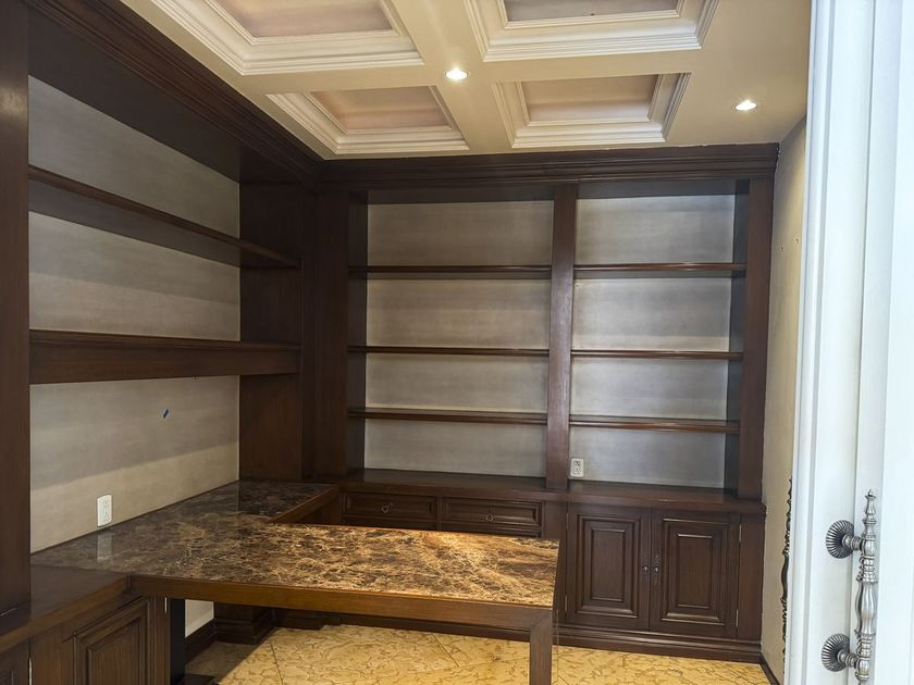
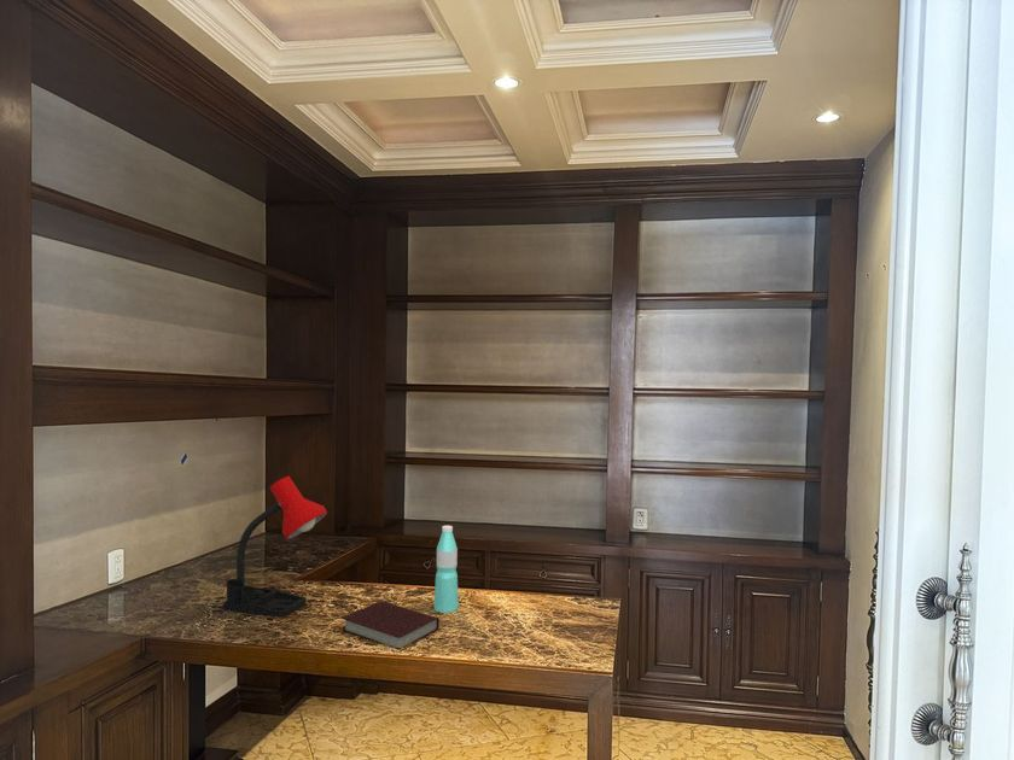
+ desk lamp [222,475,328,619]
+ water bottle [432,525,460,614]
+ book [342,600,441,649]
